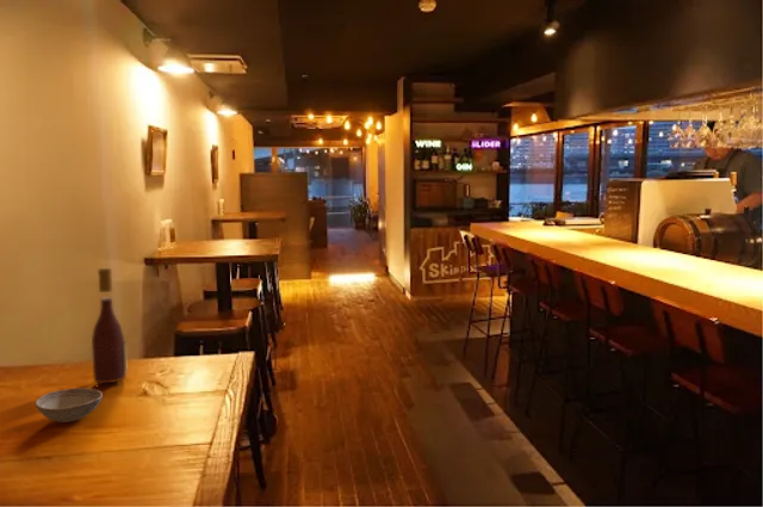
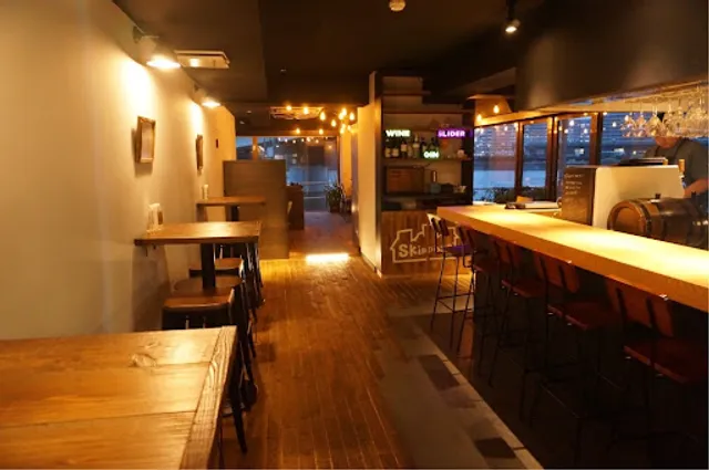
- bowl [35,387,104,423]
- wine bottle [91,267,129,384]
